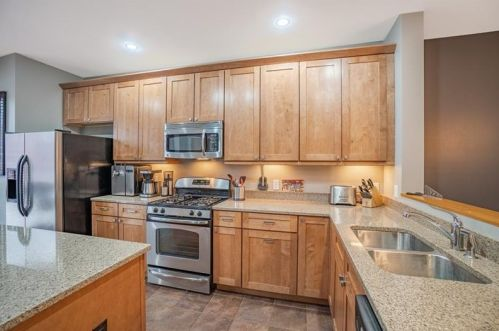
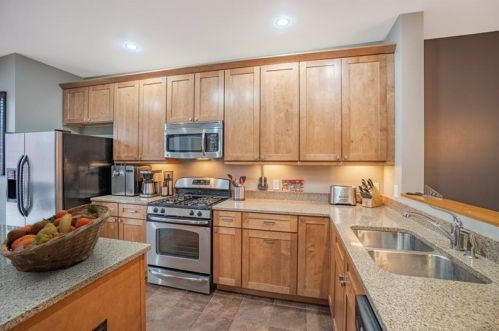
+ fruit basket [0,203,115,273]
